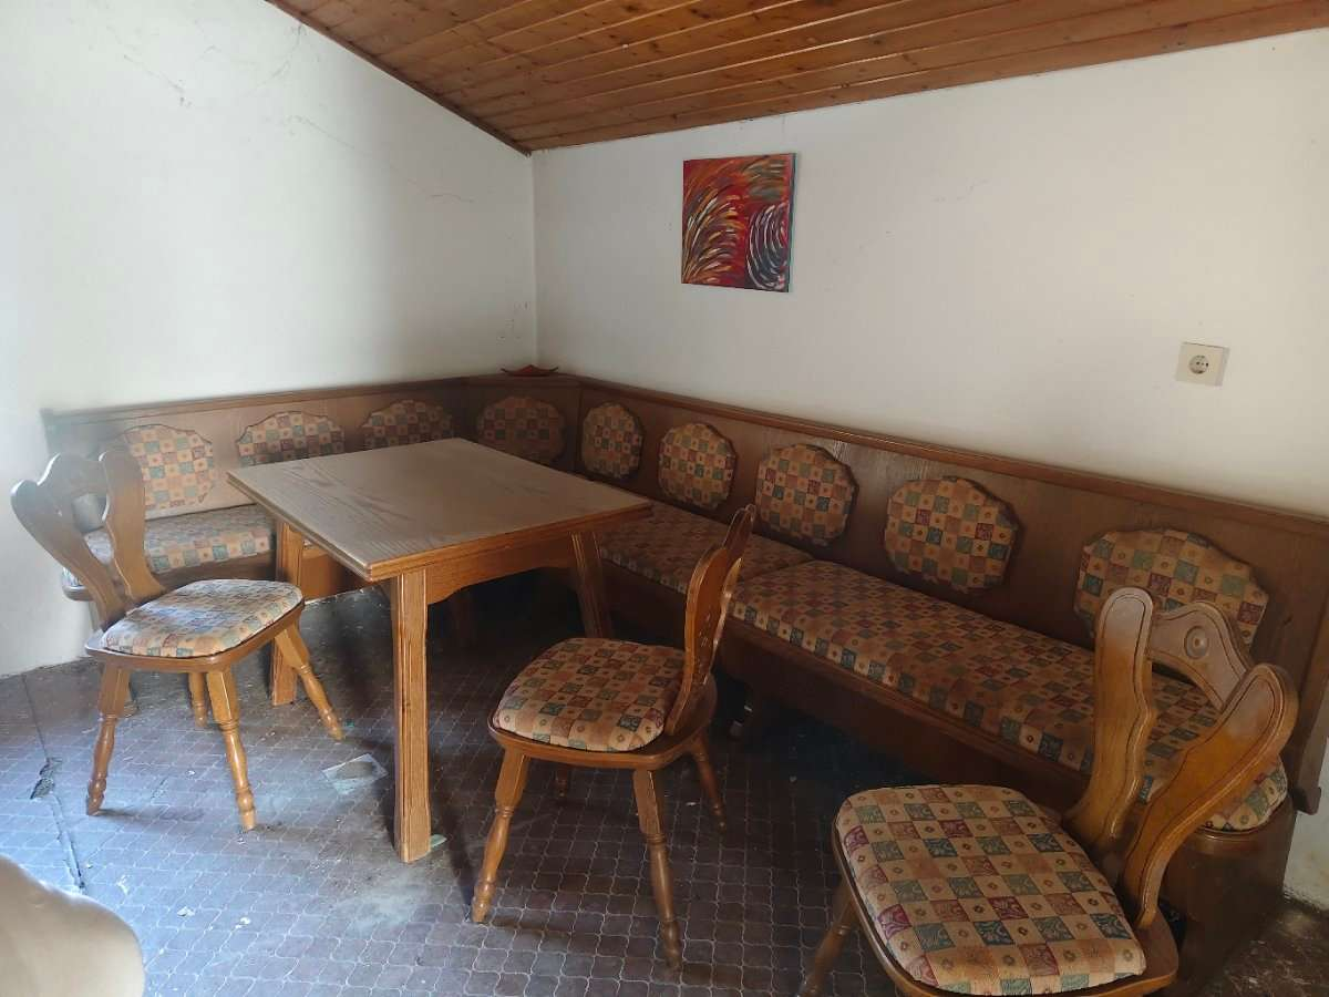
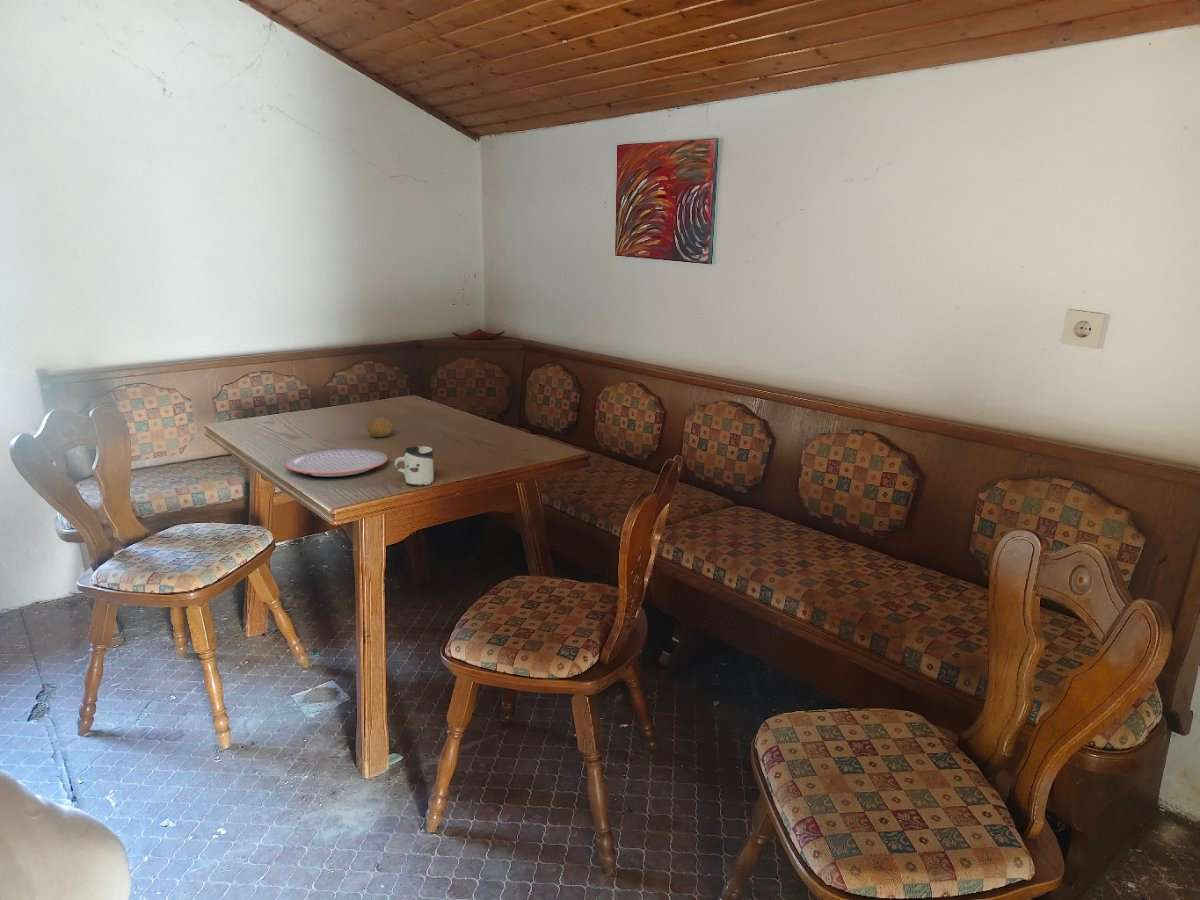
+ cup [393,445,434,487]
+ plate [283,447,389,478]
+ fruit [367,417,393,438]
